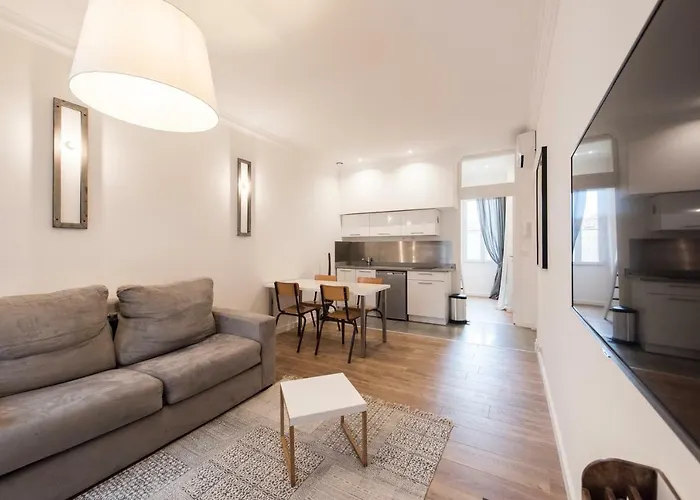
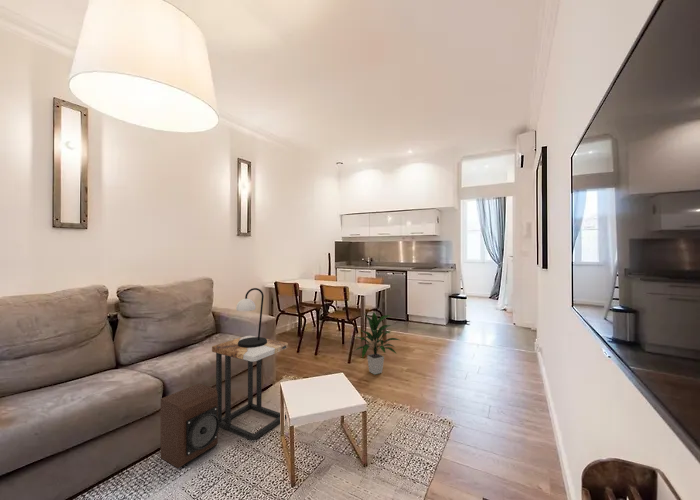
+ side table [211,335,289,442]
+ table lamp [235,287,267,348]
+ speaker [160,383,220,469]
+ indoor plant [354,312,400,375]
